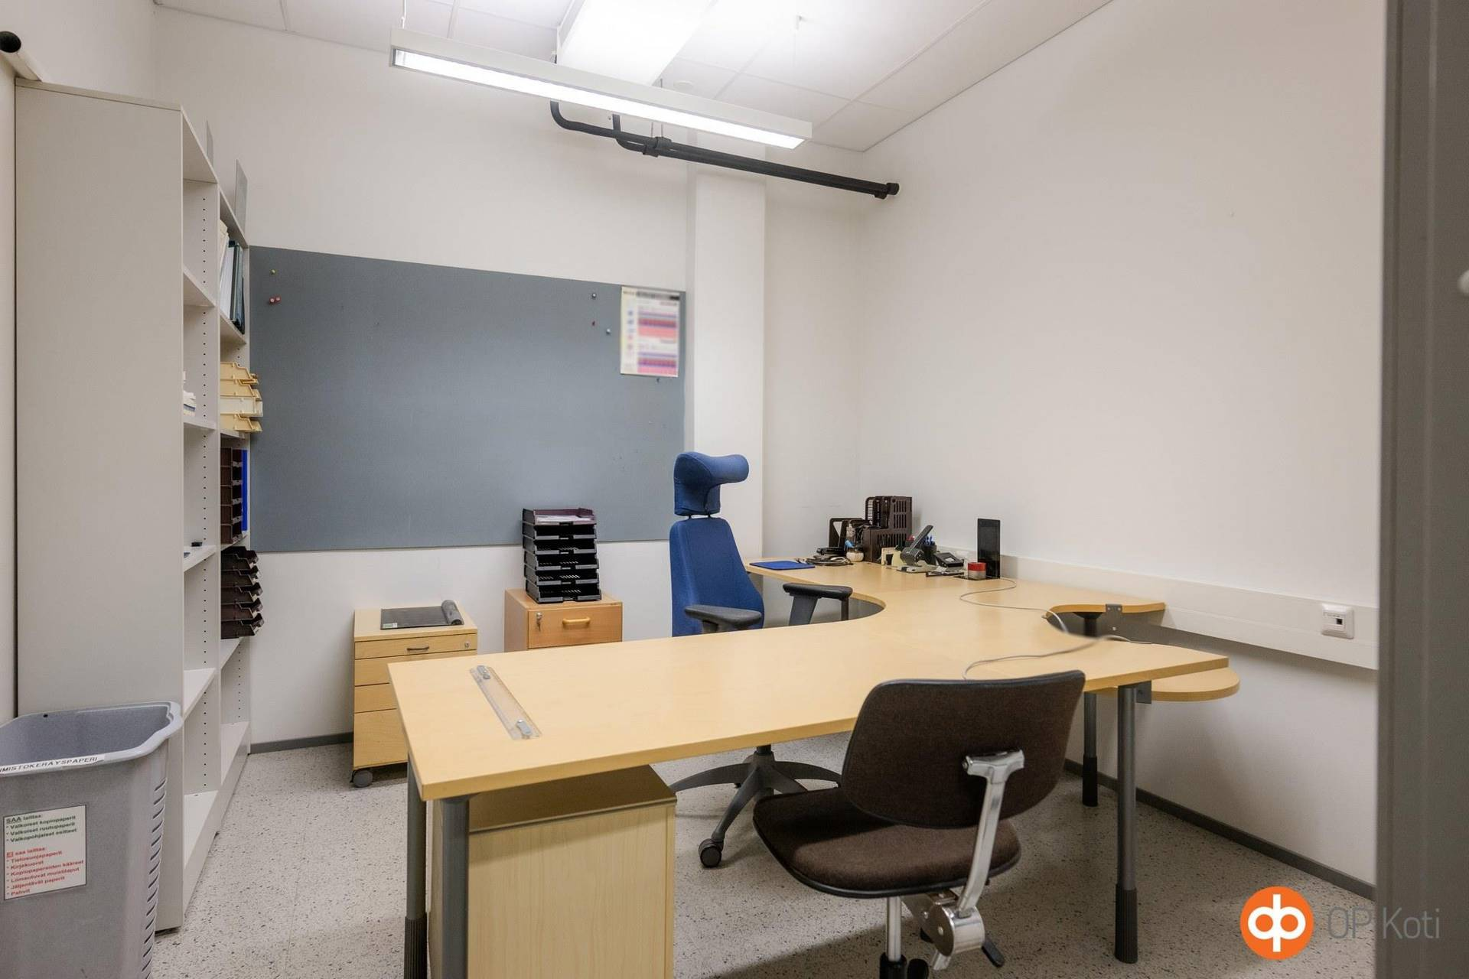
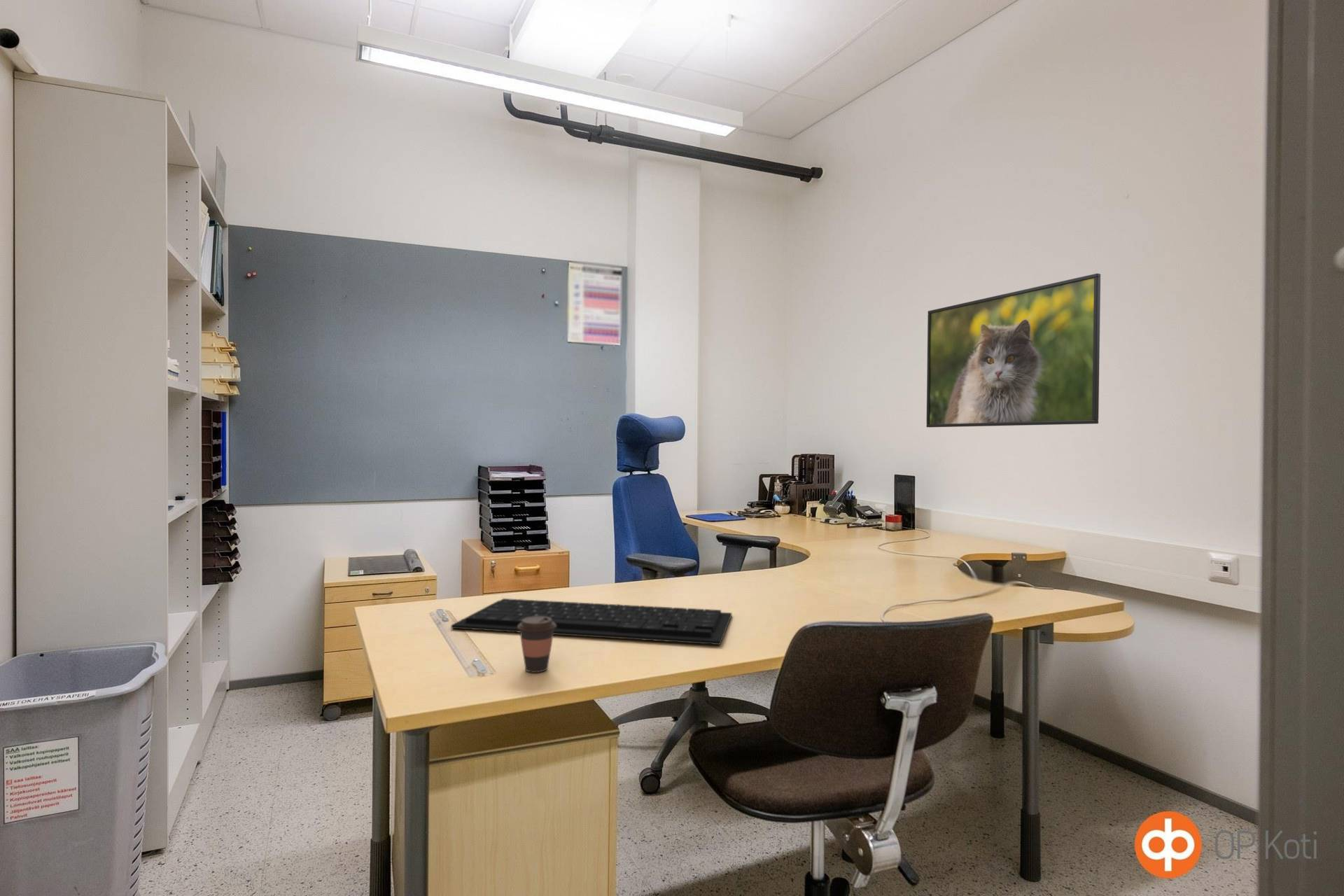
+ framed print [925,273,1101,428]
+ keyboard [451,598,732,645]
+ coffee cup [517,616,556,673]
